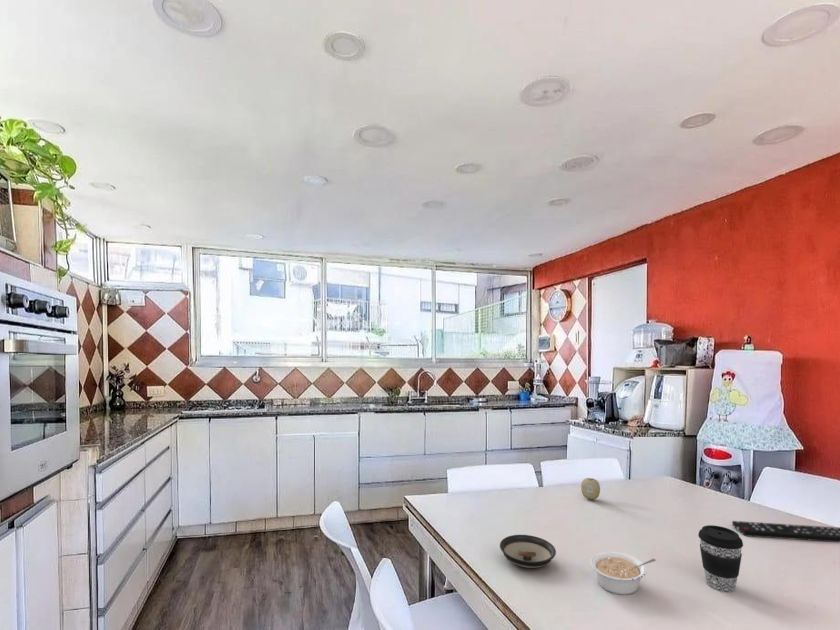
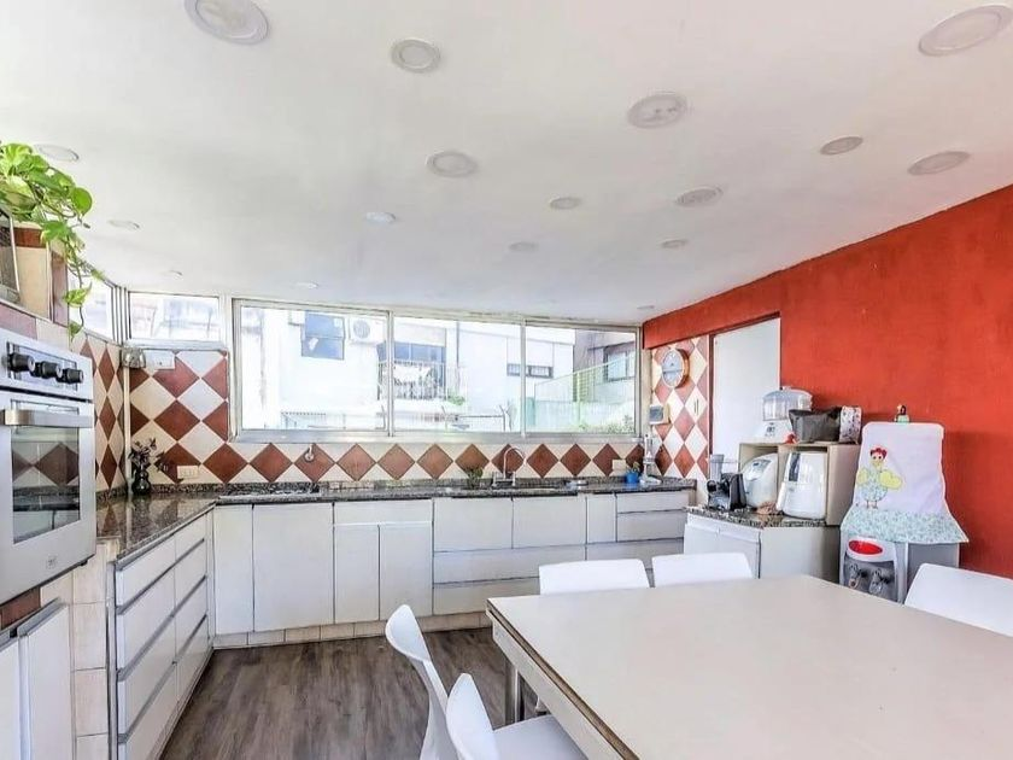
- coffee cup [697,524,744,593]
- legume [590,551,657,596]
- fruit [580,477,601,501]
- saucer [499,534,557,569]
- remote control [731,520,840,543]
